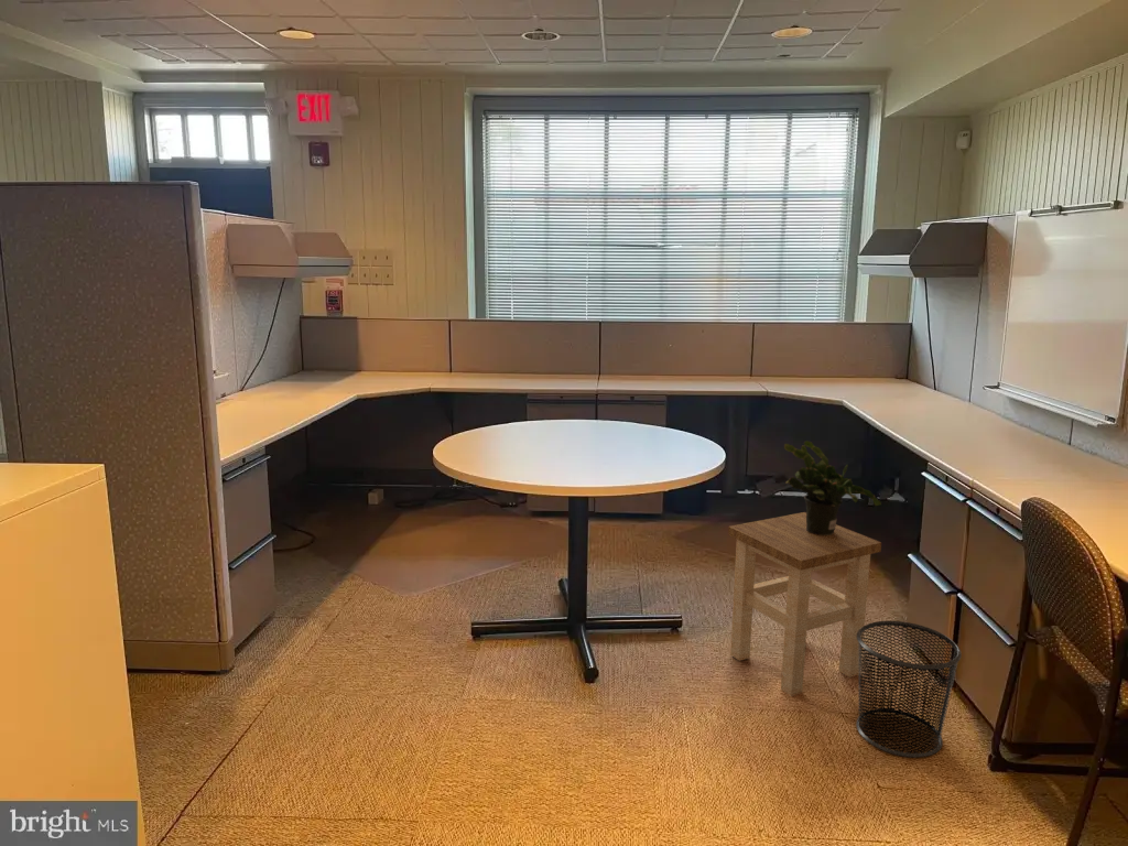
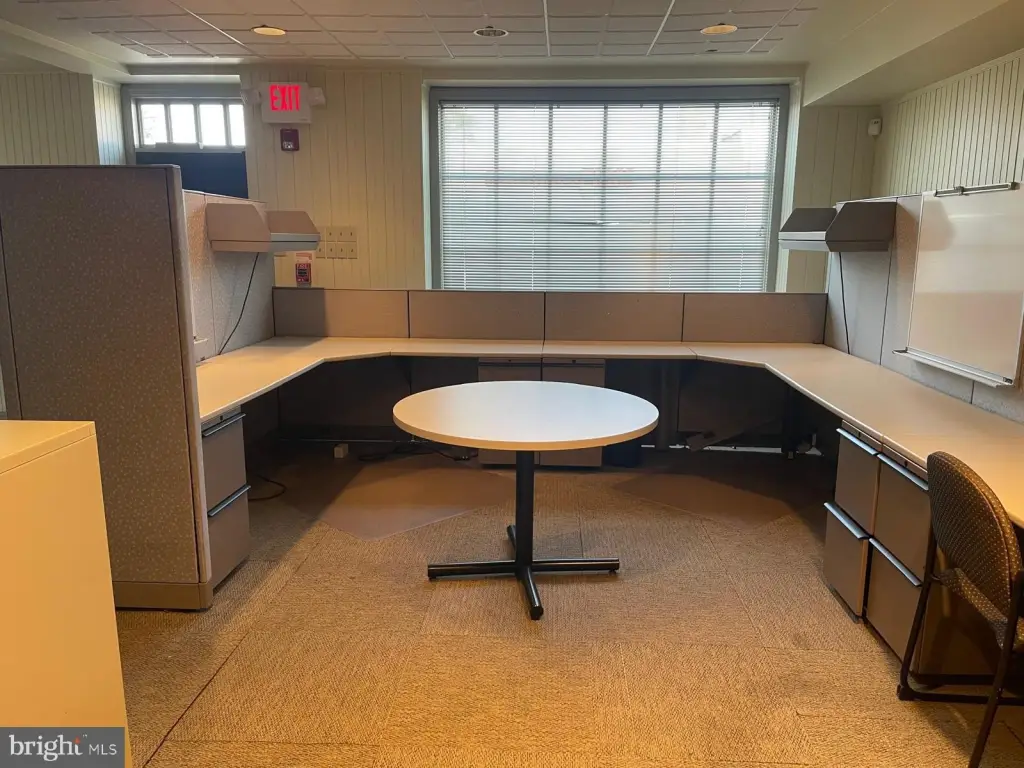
- waste bin [855,620,963,759]
- stool [727,511,882,697]
- potted plant [783,440,882,535]
